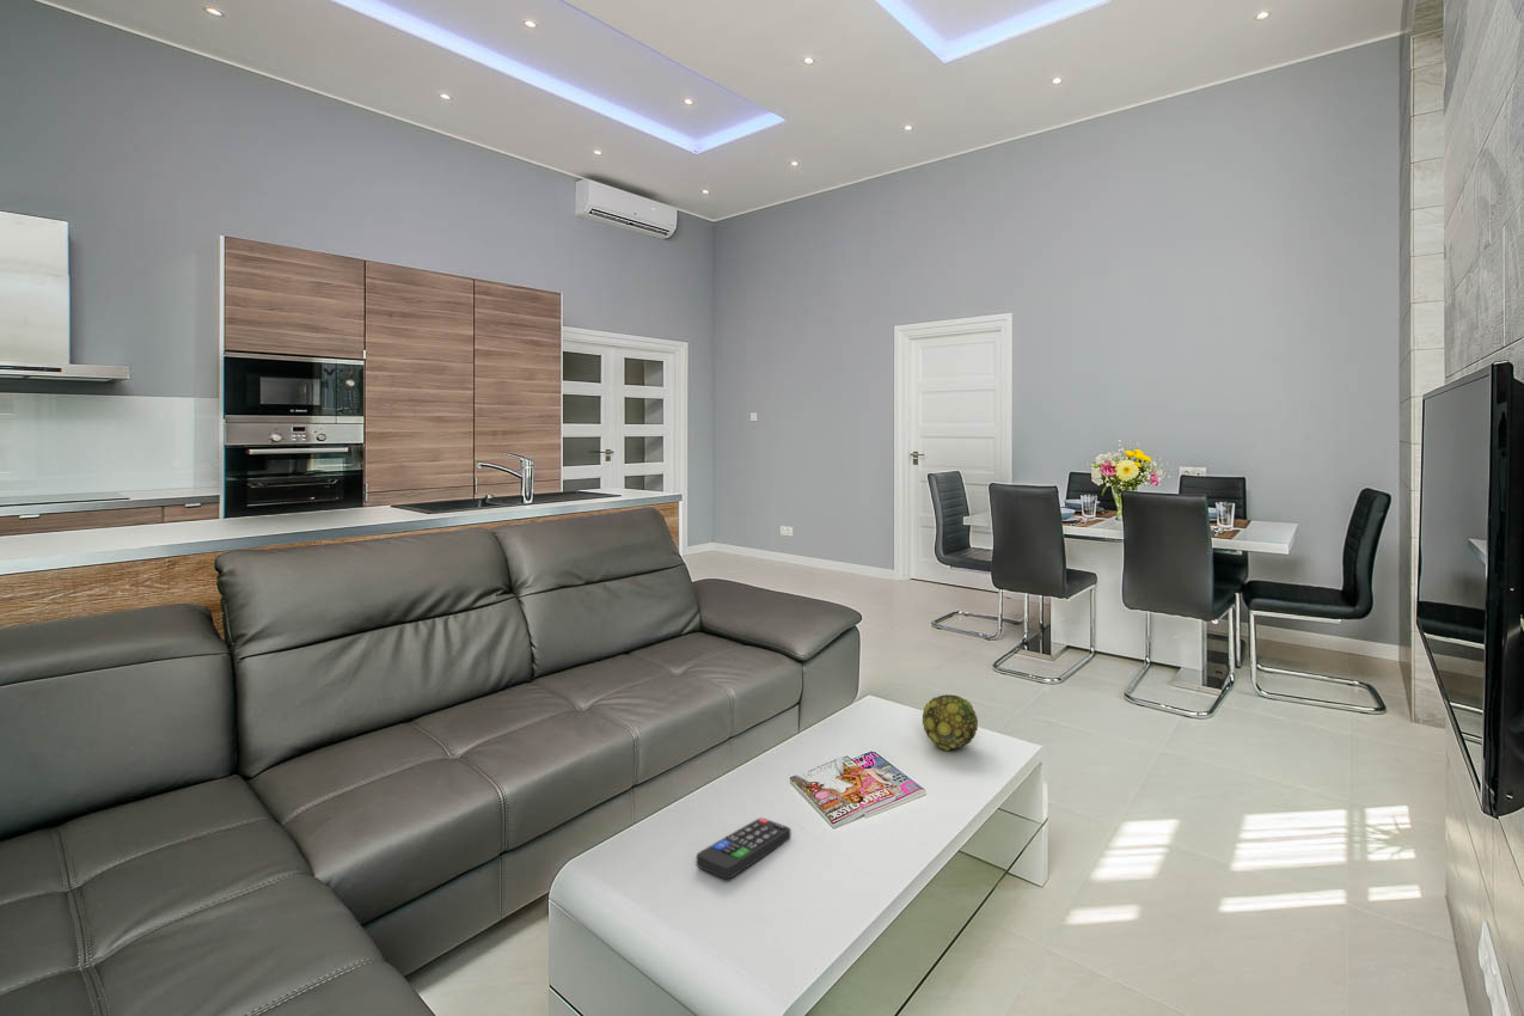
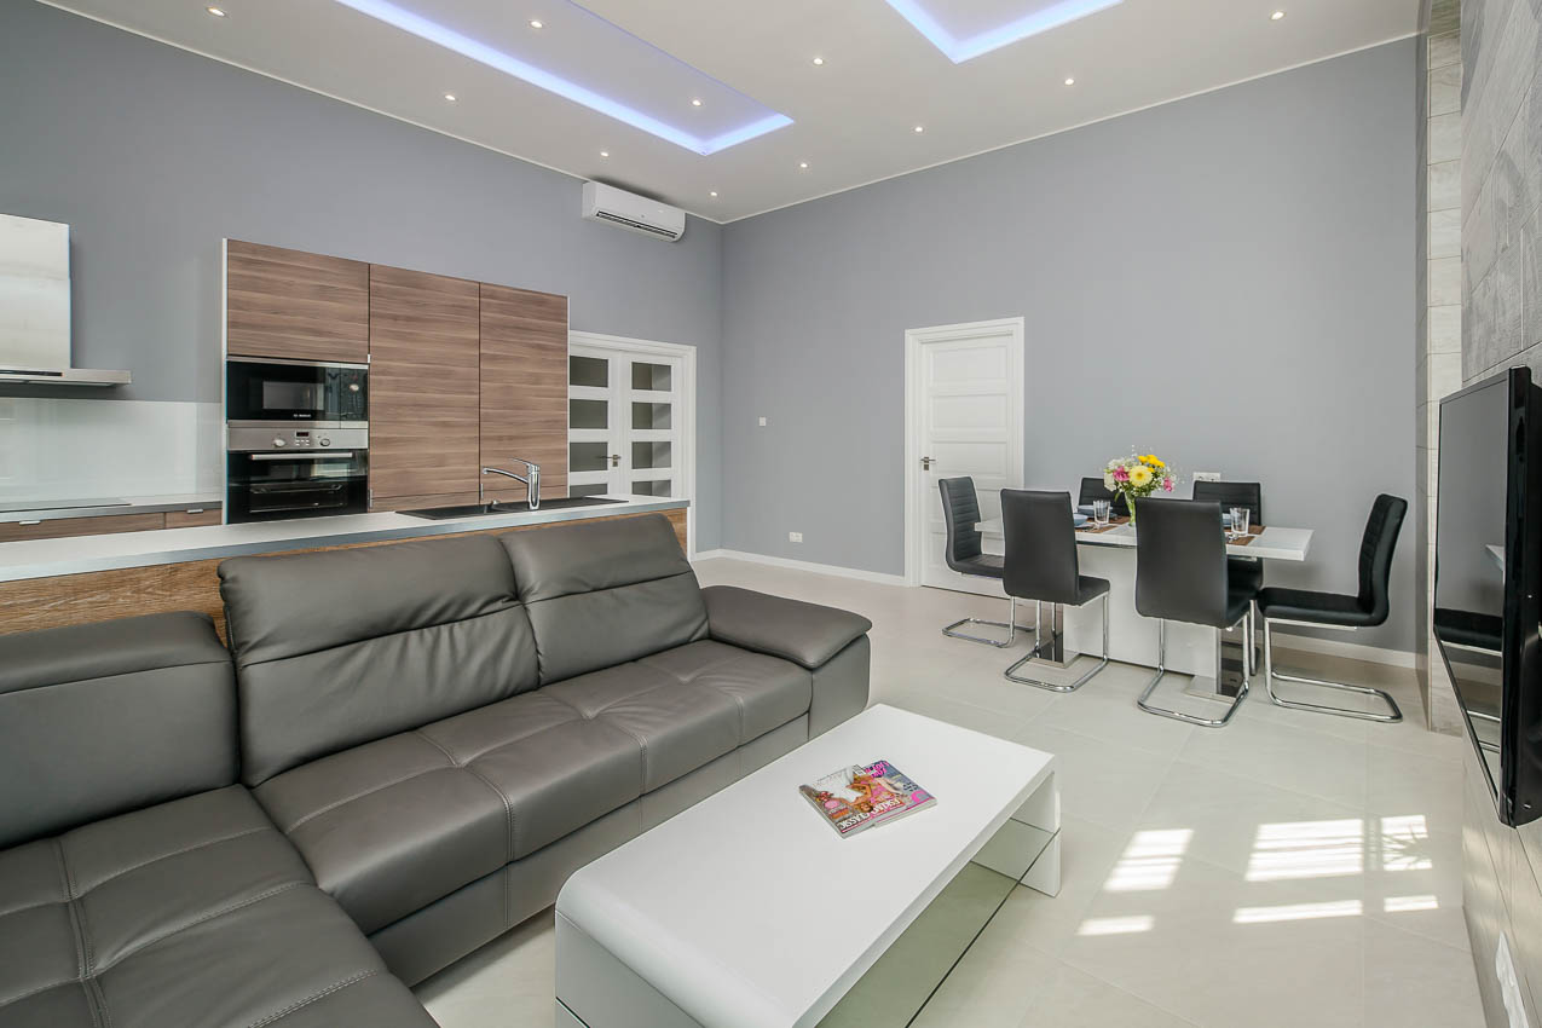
- remote control [696,816,791,880]
- decorative ball [922,693,979,752]
